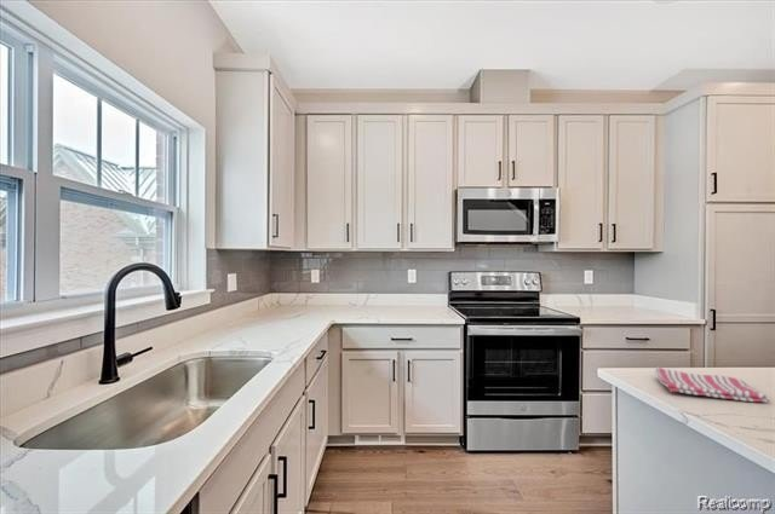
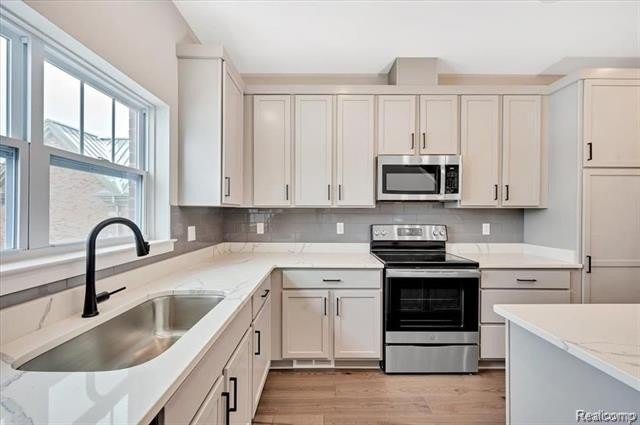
- dish towel [653,365,771,403]
